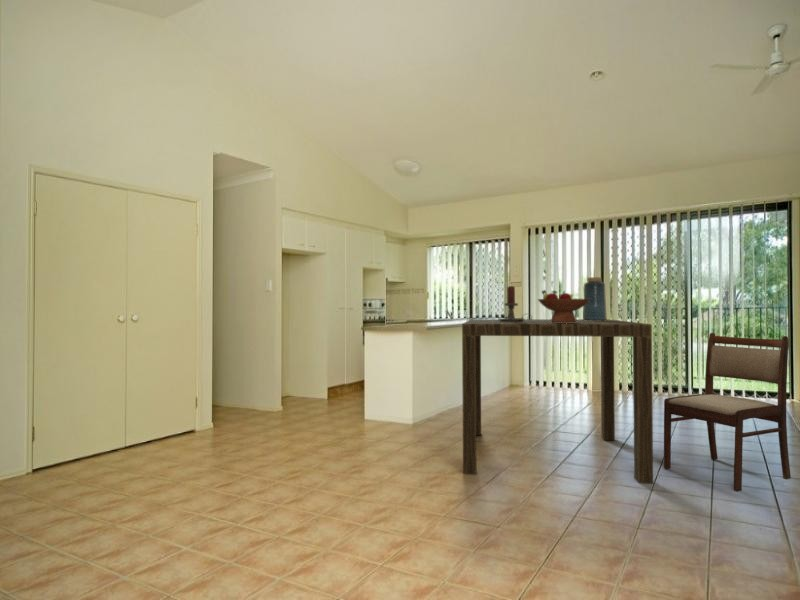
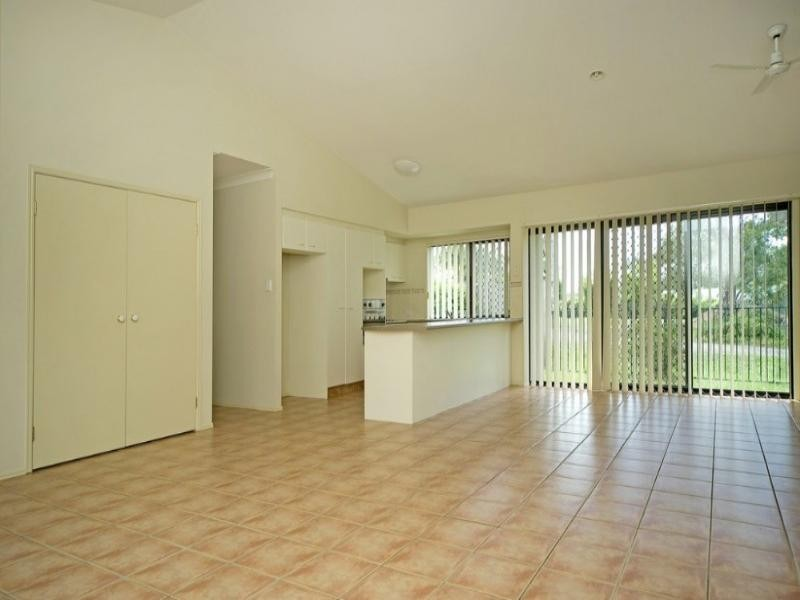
- vase [582,276,608,321]
- dining table [461,318,654,485]
- dining chair [663,332,792,492]
- fruit bowl [537,289,590,324]
- candle holder [498,285,533,322]
